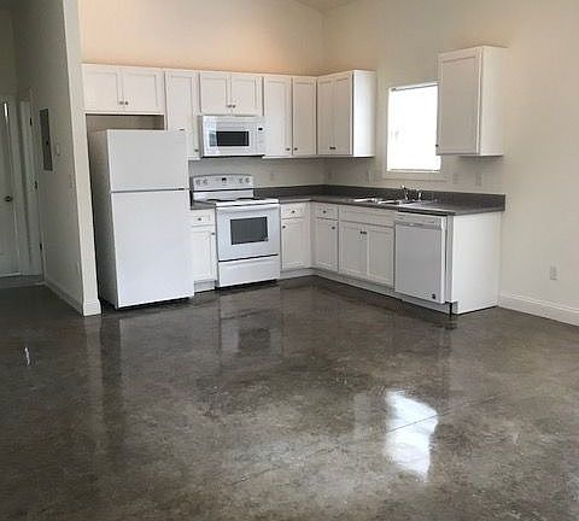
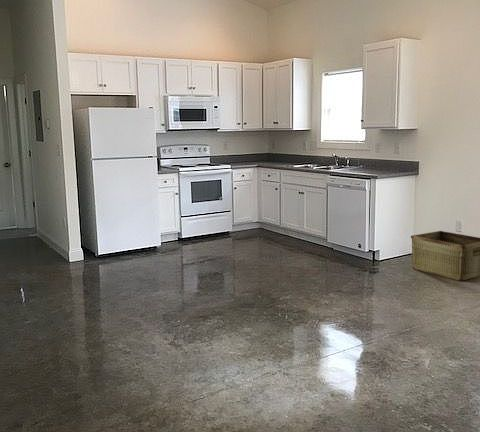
+ hamper [410,230,480,282]
